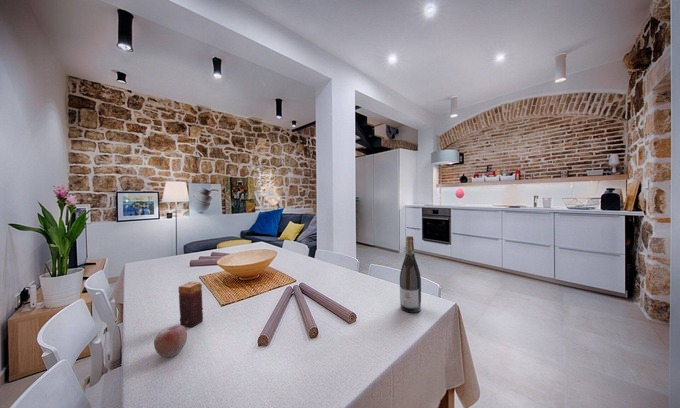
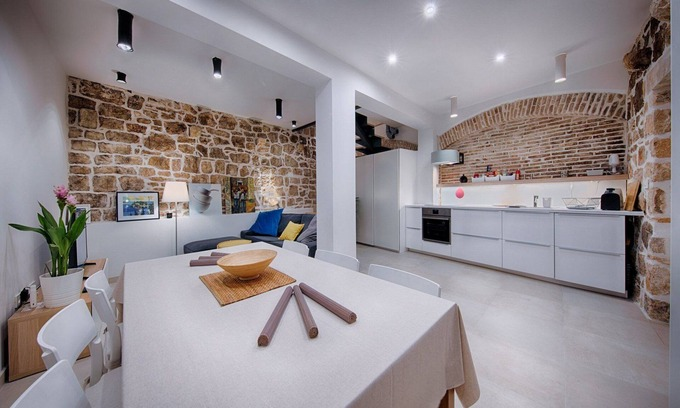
- candle [178,281,204,328]
- apple [153,324,188,358]
- wine bottle [399,235,422,314]
